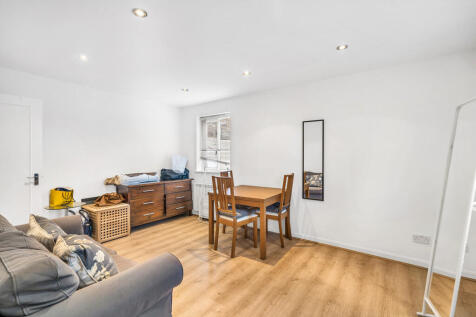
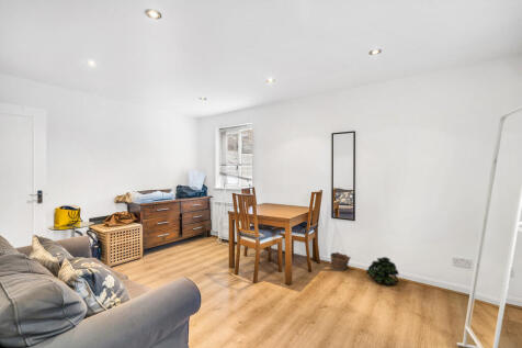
+ potted plant [365,256,400,287]
+ clay pot [329,251,352,272]
